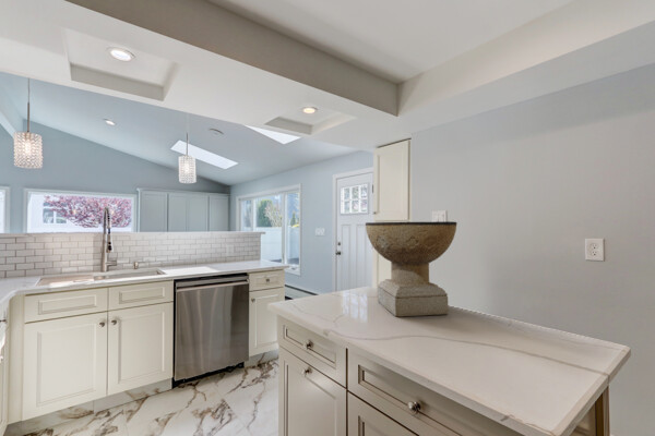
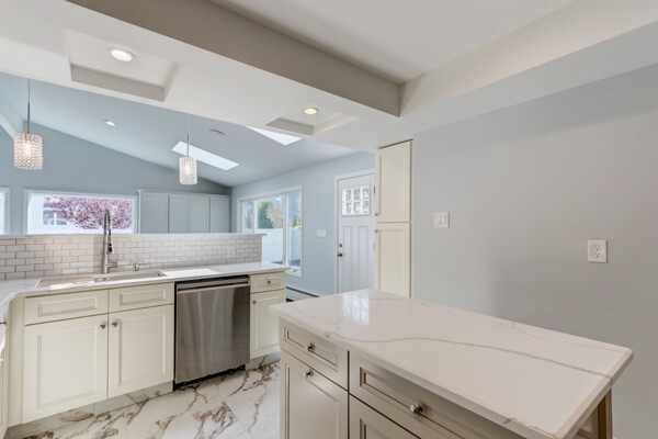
- decorative bowl [365,220,458,318]
